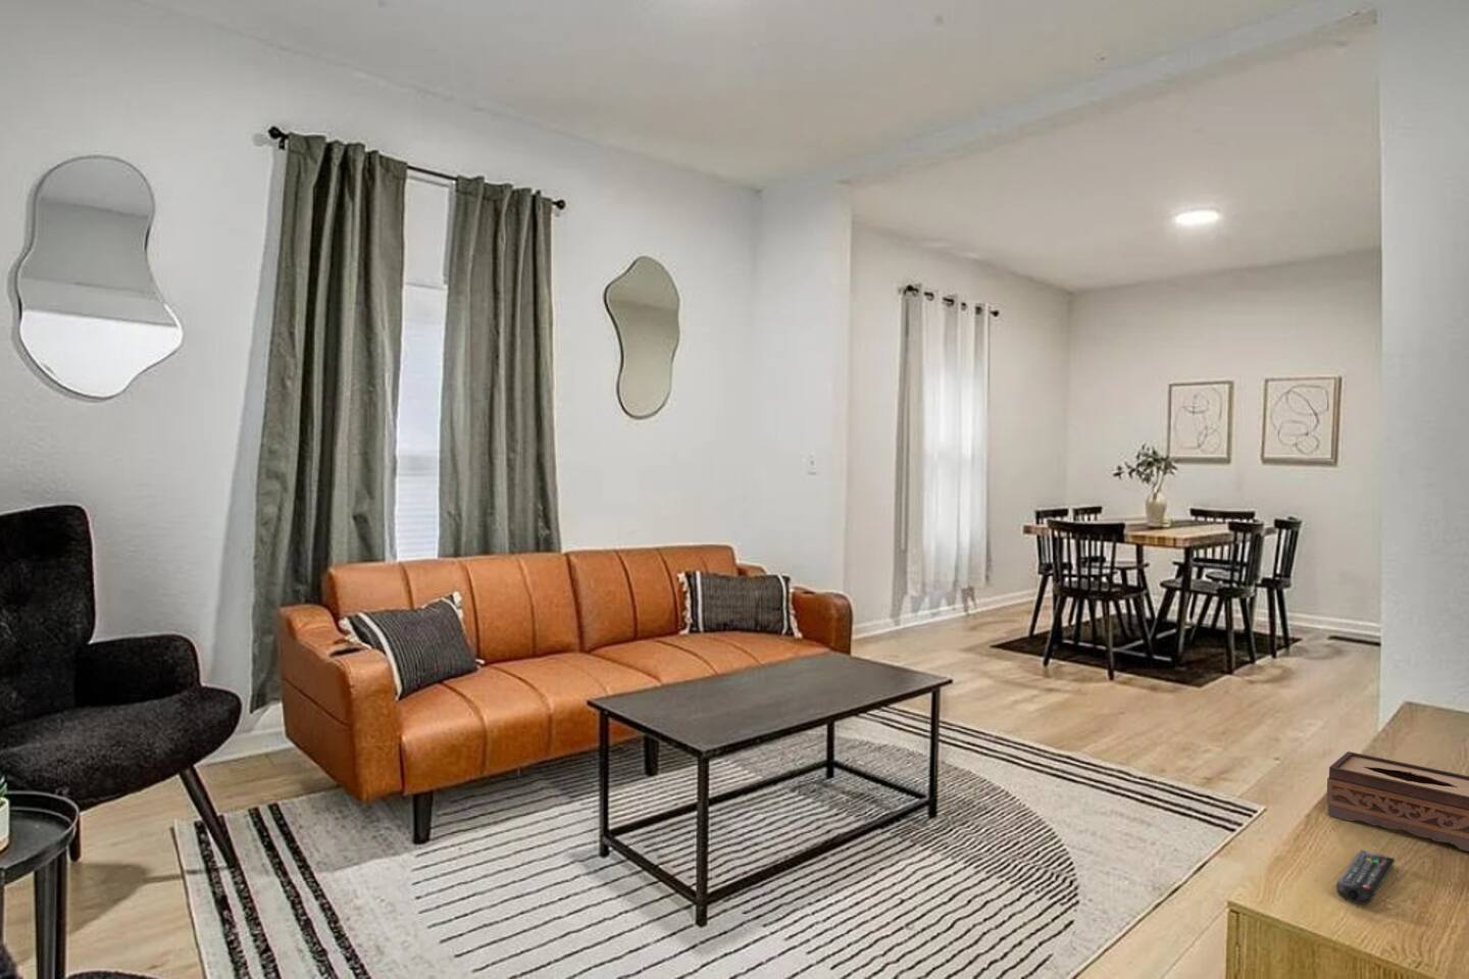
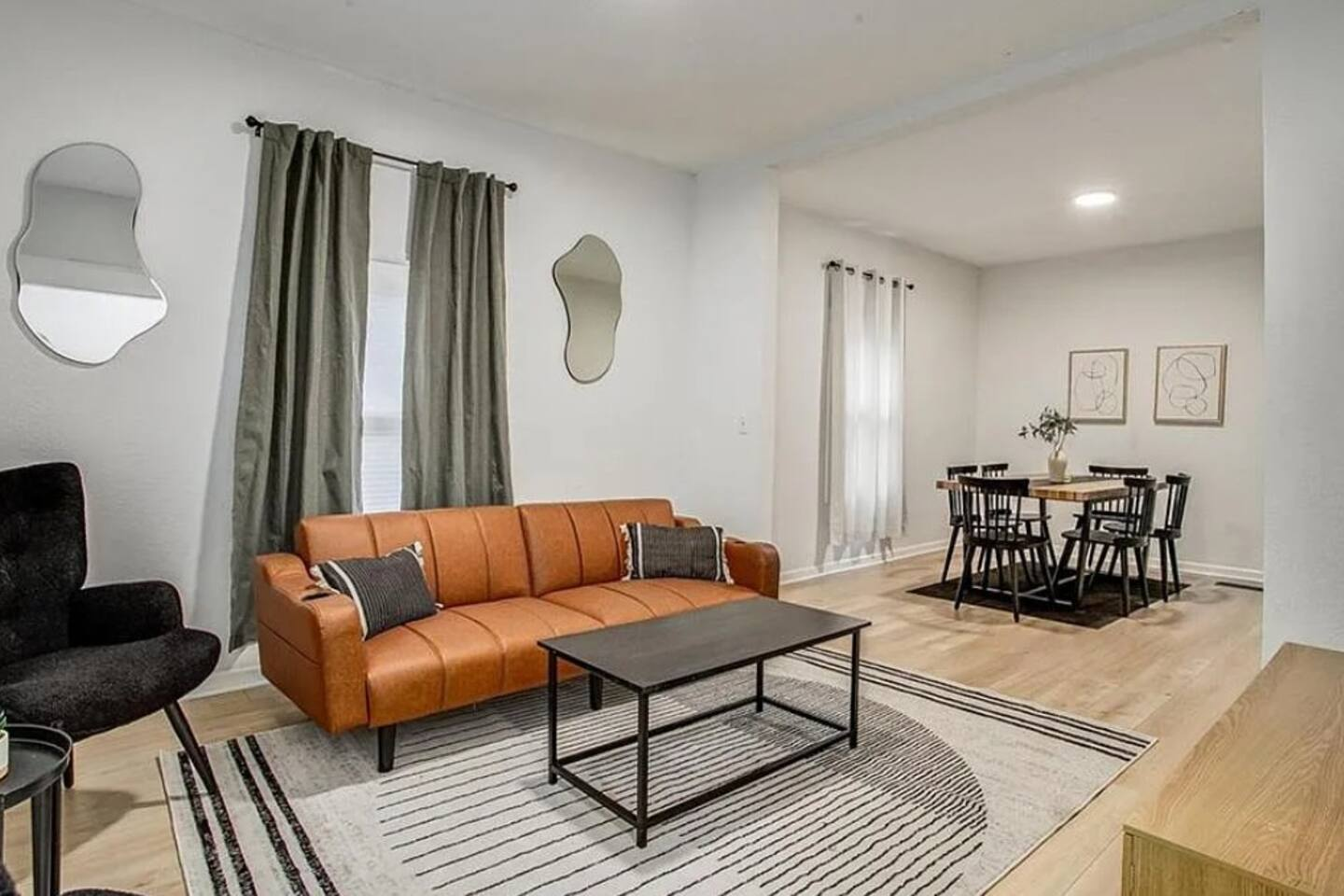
- remote control [1336,849,1397,906]
- tissue box [1325,751,1469,852]
